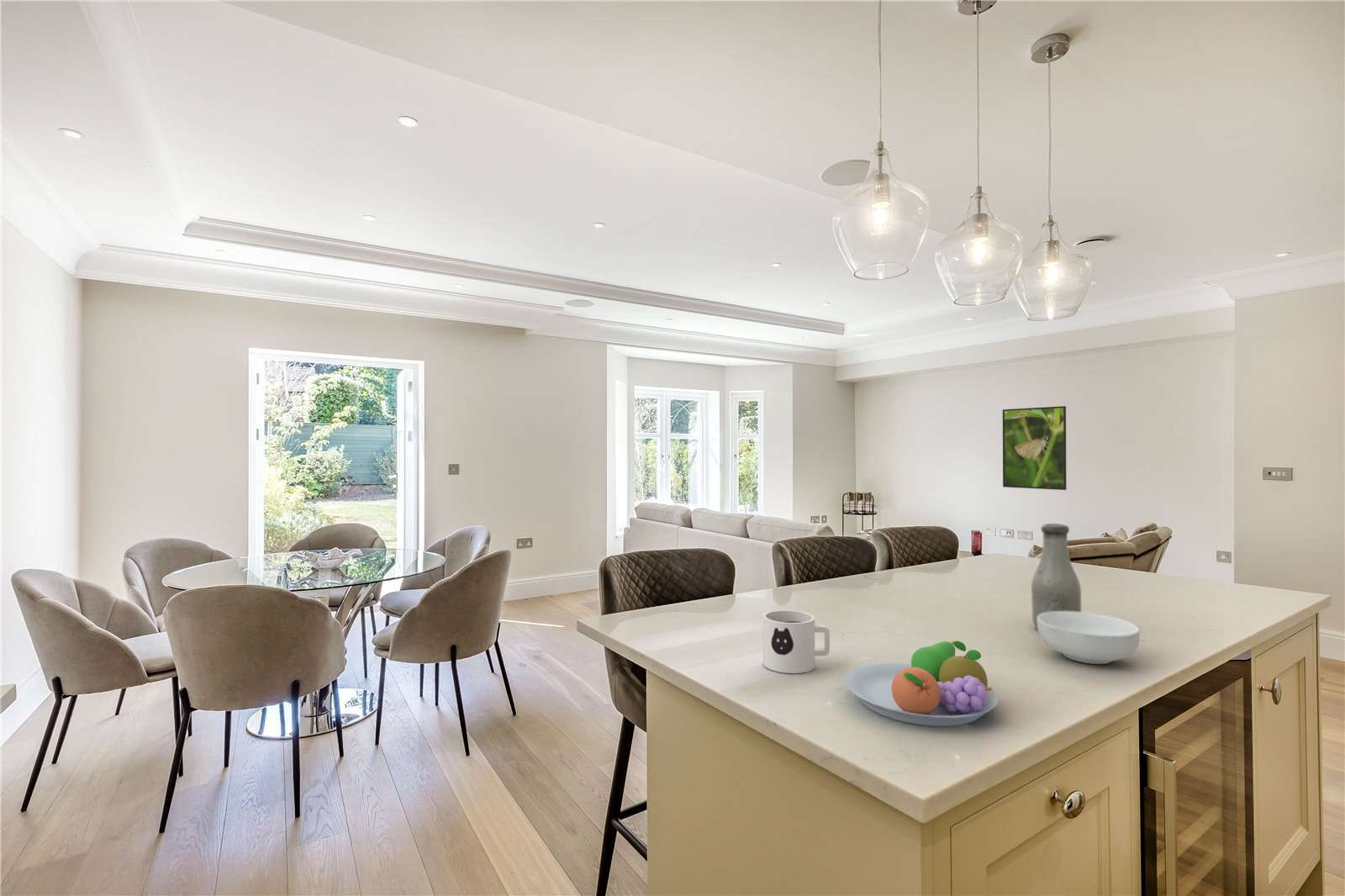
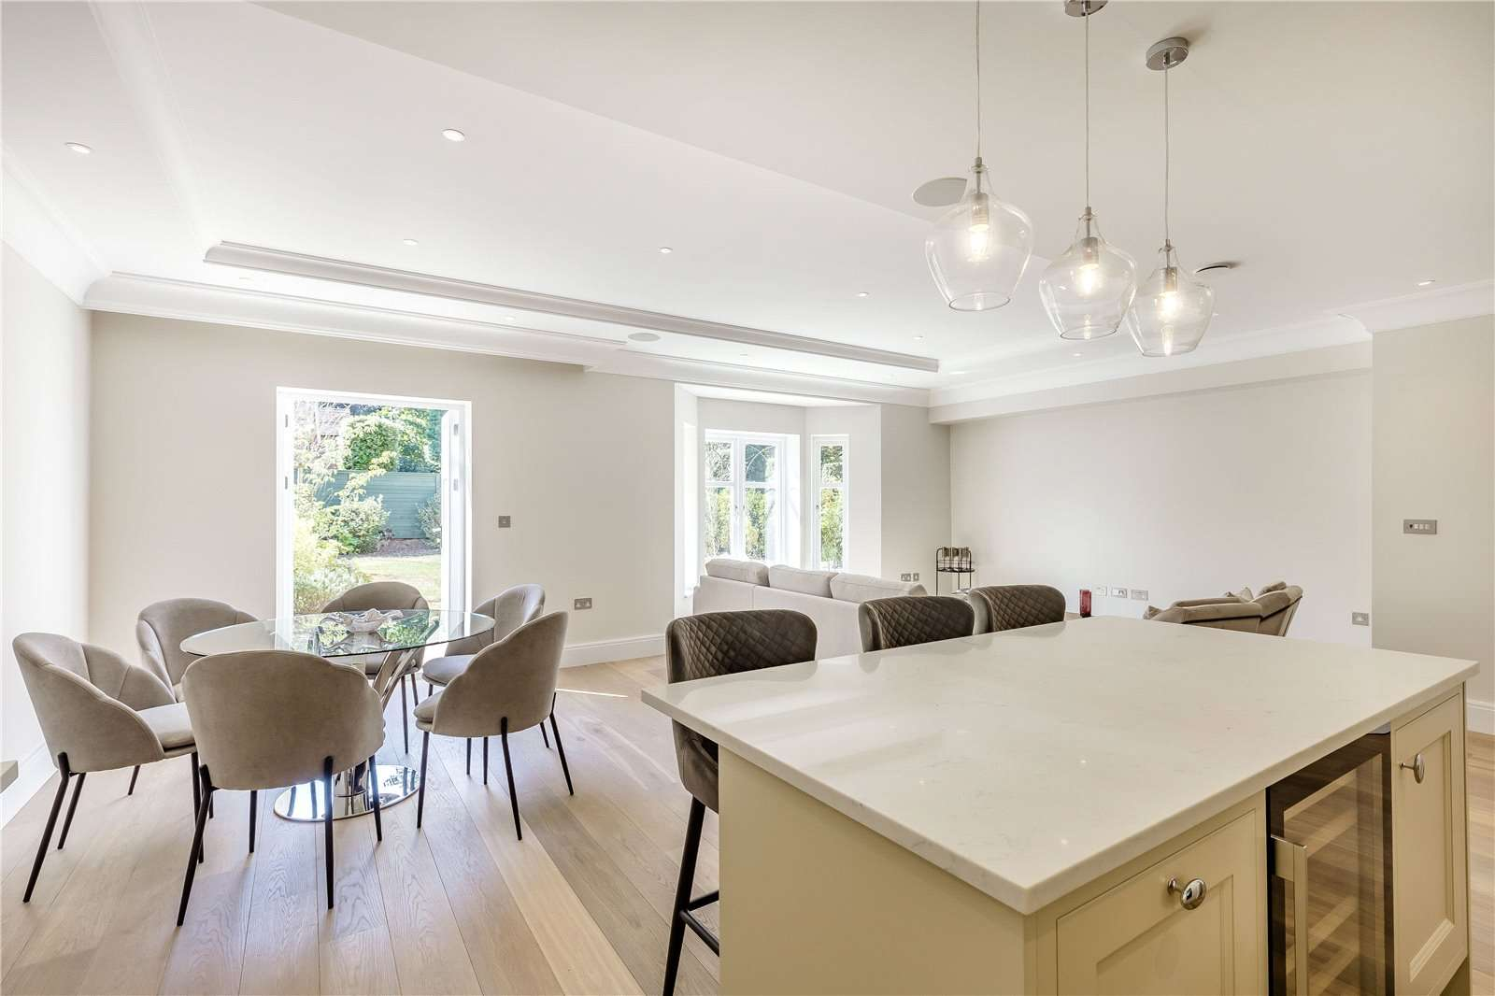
- bottle [1031,523,1082,628]
- cereal bowl [1036,611,1141,665]
- fruit bowl [844,640,1000,727]
- mug [762,609,831,674]
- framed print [1002,405,1068,491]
